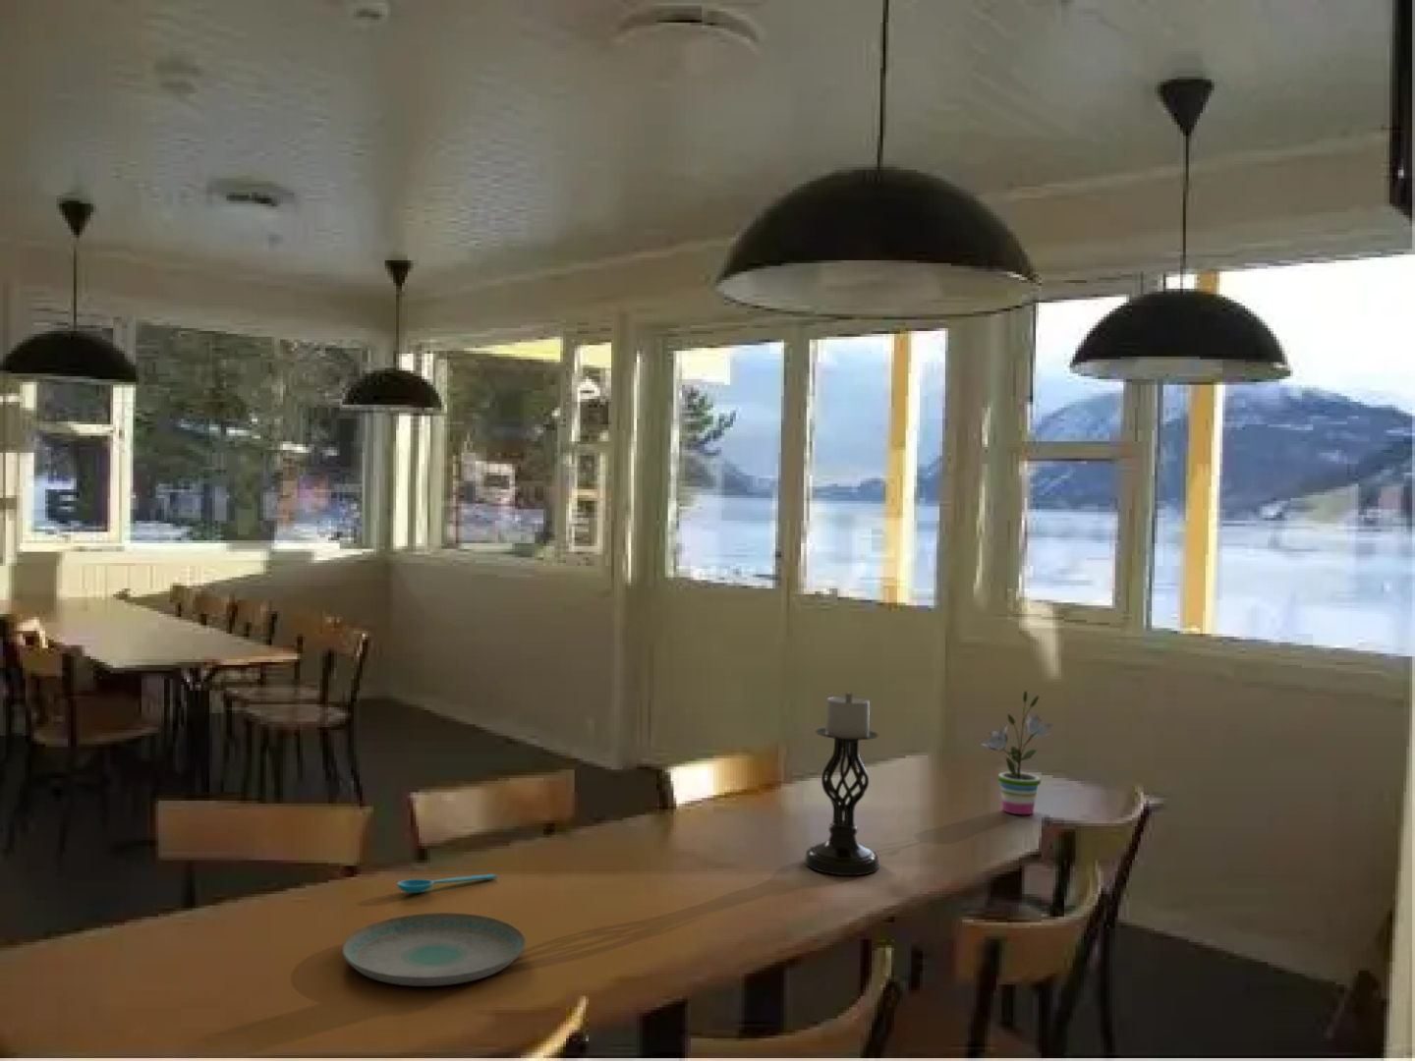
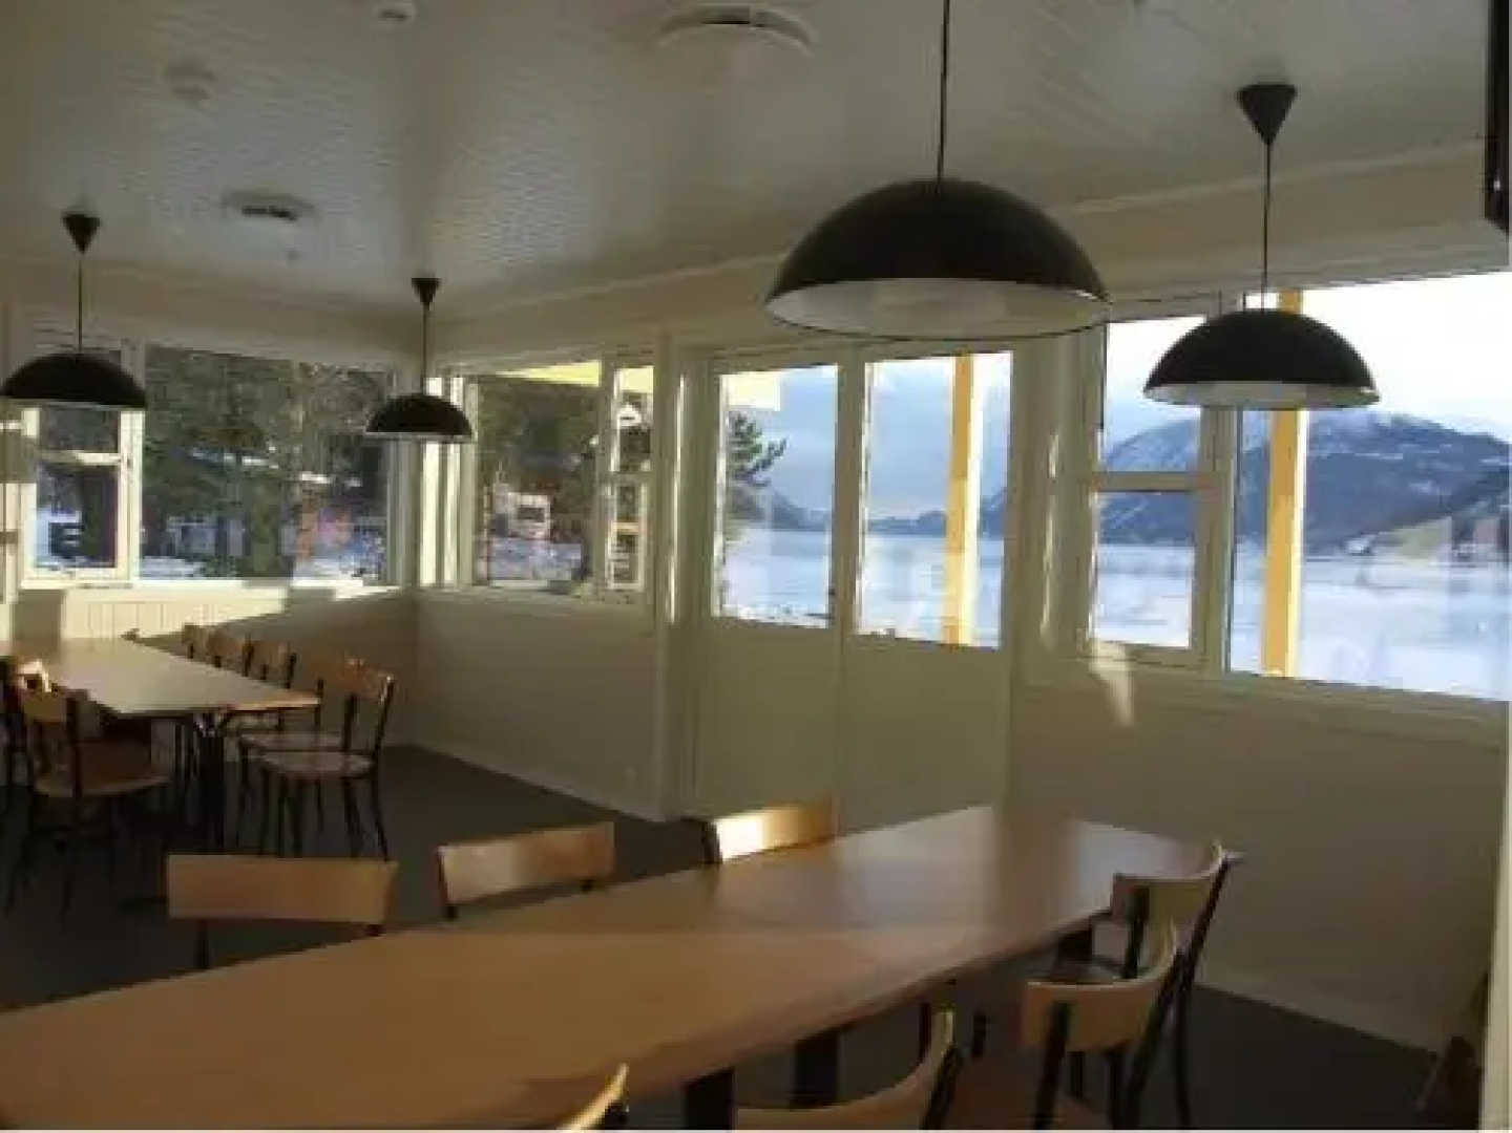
- plate [341,912,527,987]
- candle holder [803,692,880,876]
- potted plant [978,690,1055,816]
- spoon [396,874,498,894]
